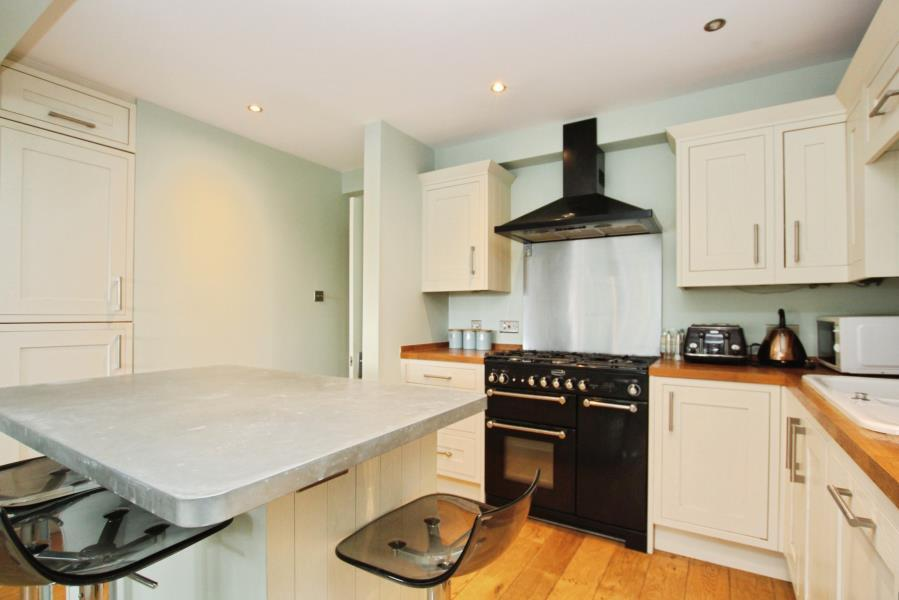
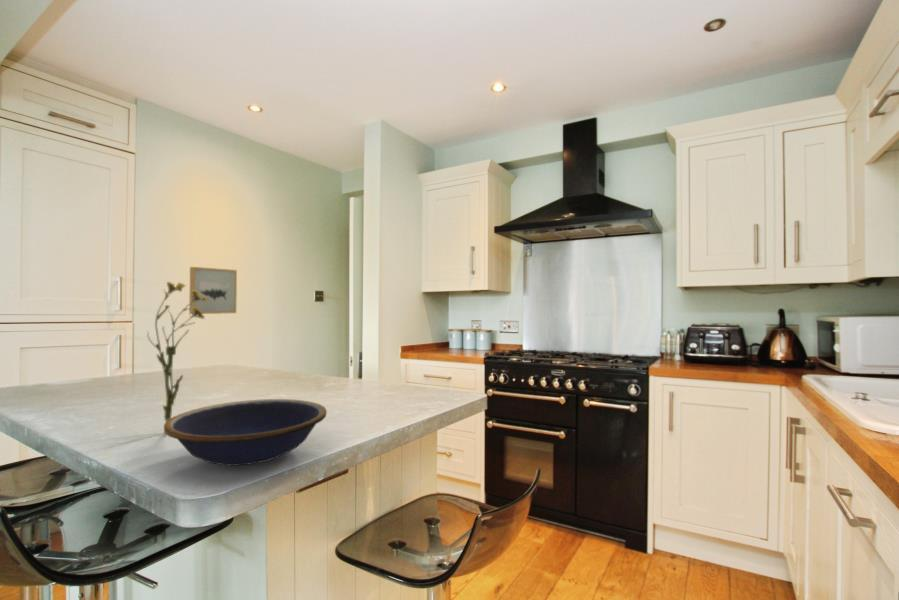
+ flower [146,281,208,423]
+ bowl [163,398,328,467]
+ wall art [188,266,238,315]
